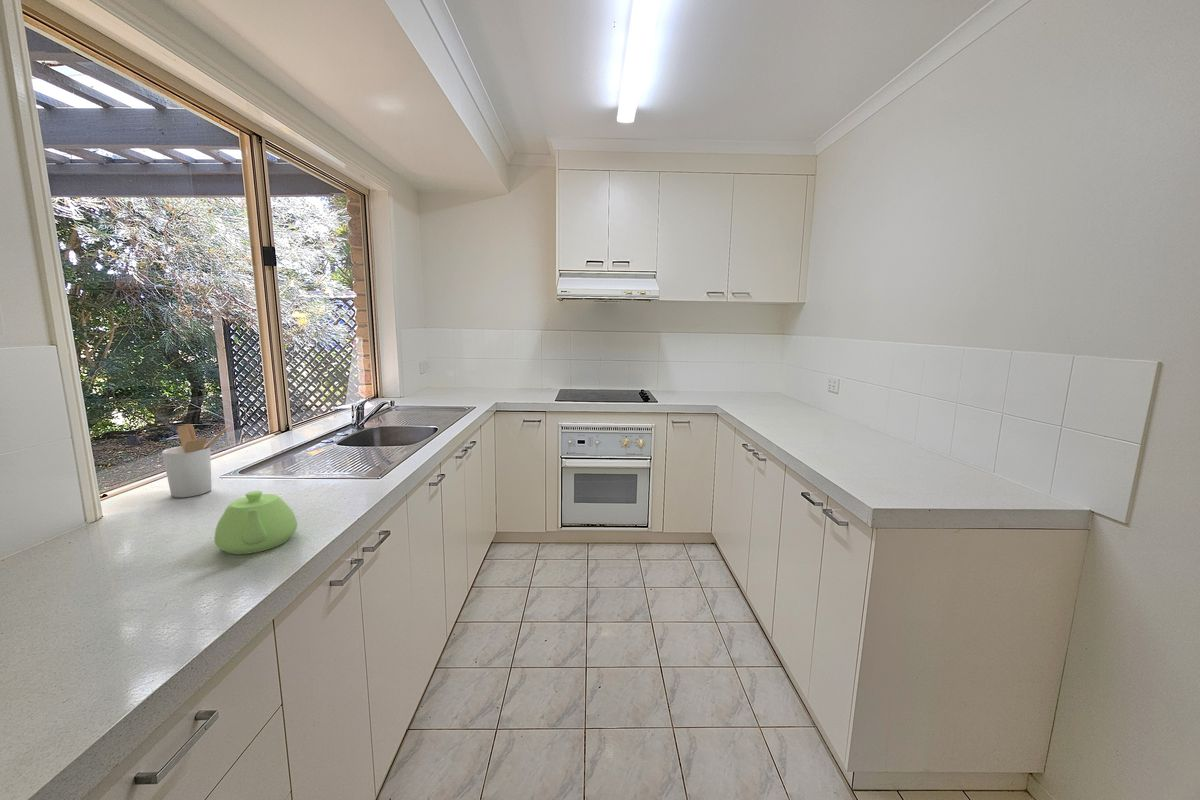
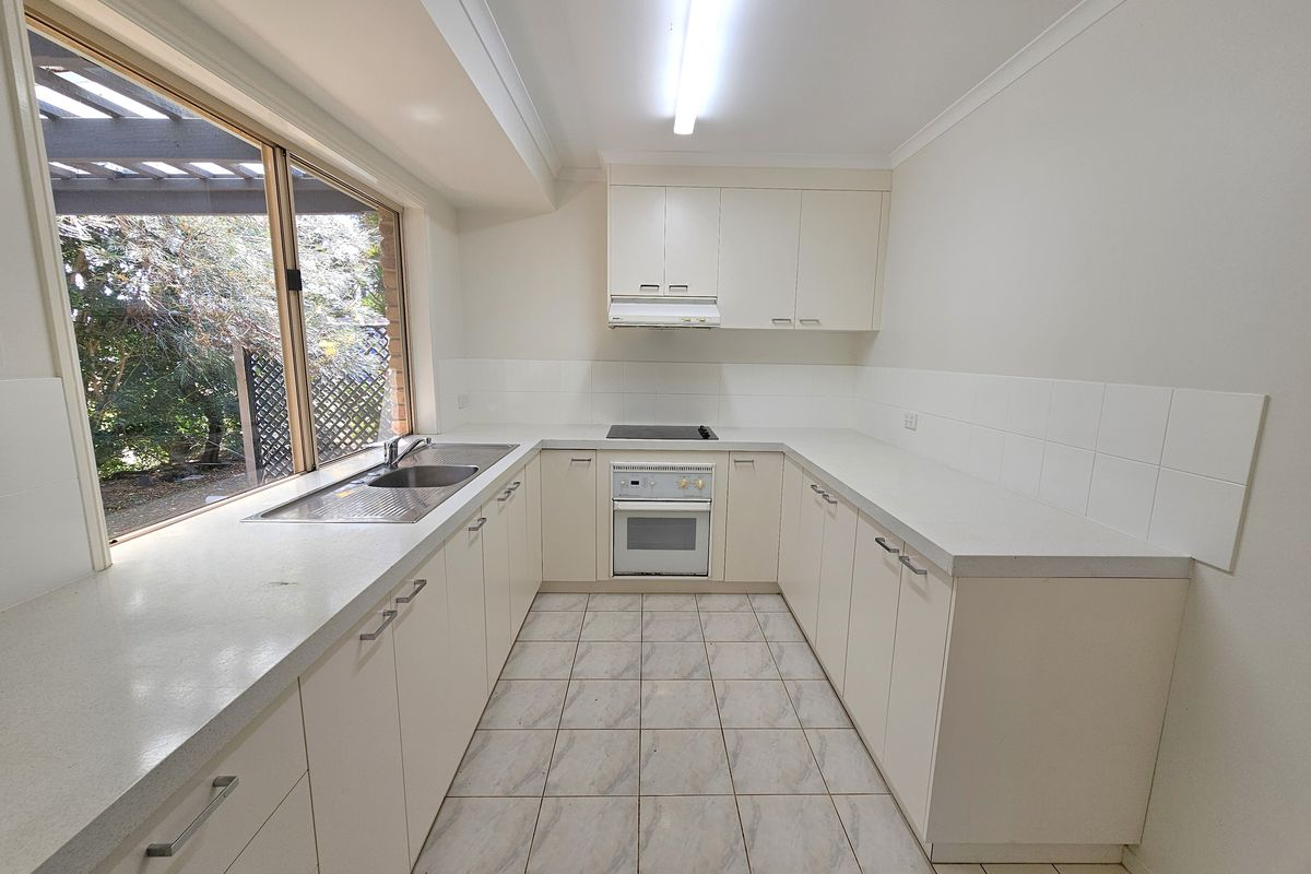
- utensil holder [161,423,231,498]
- teapot [213,490,298,555]
